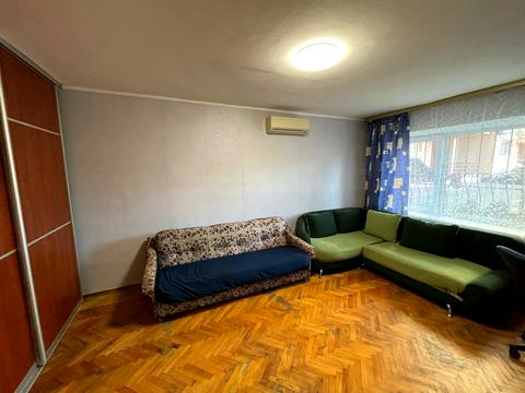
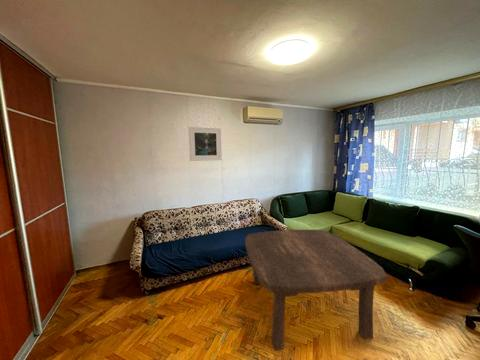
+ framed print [188,126,223,162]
+ coffee table [244,229,388,352]
